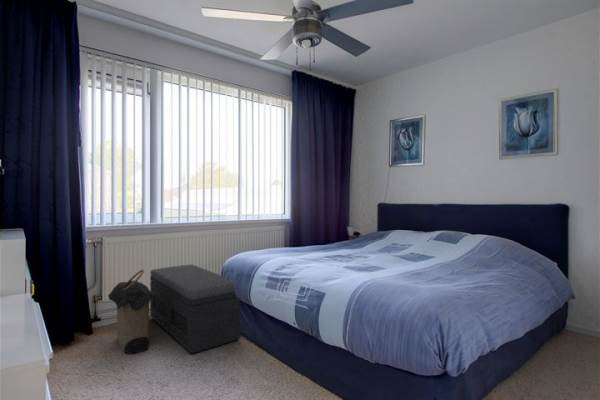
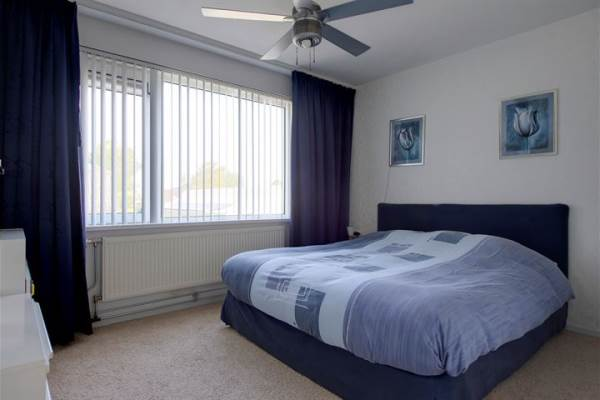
- laundry hamper [107,269,153,355]
- storage bench [149,264,241,355]
